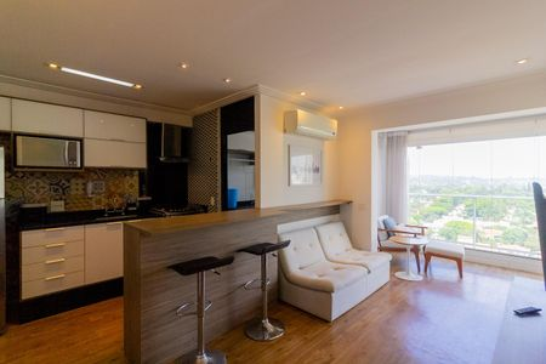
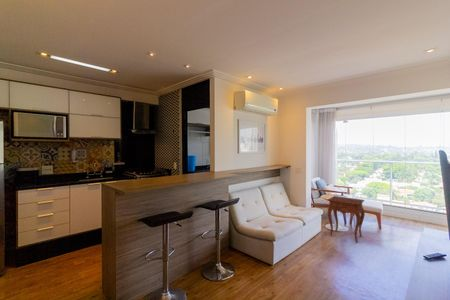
+ side table [327,195,366,244]
